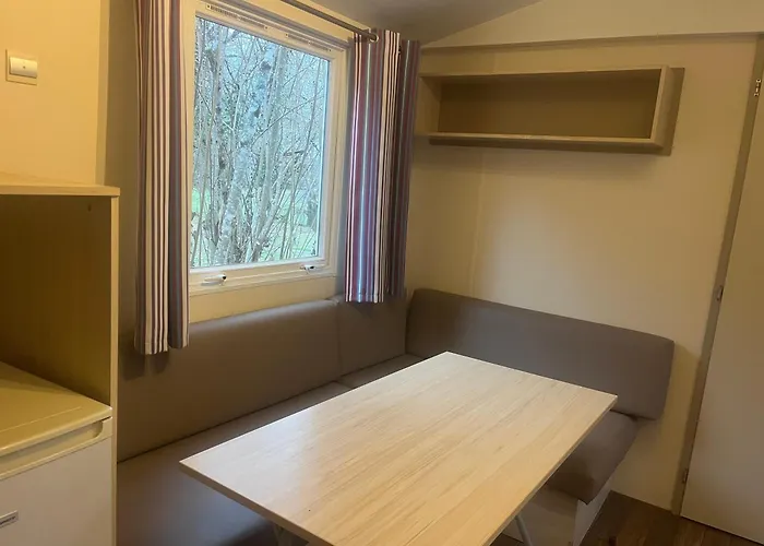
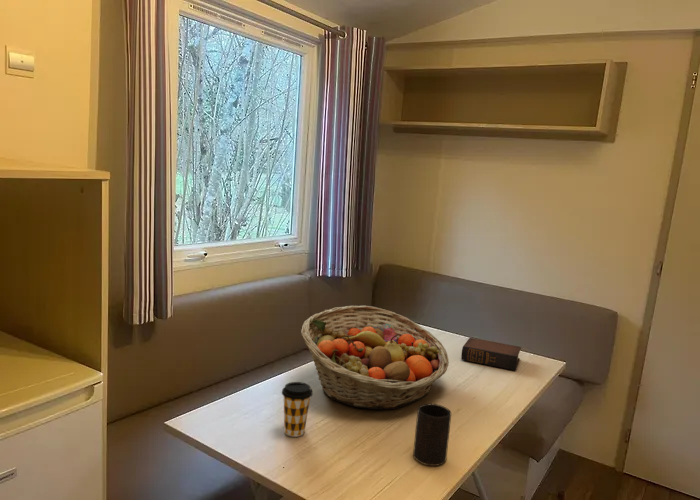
+ coffee cup [281,381,314,438]
+ cup [412,403,452,467]
+ book [460,337,522,371]
+ fruit basket [300,305,450,410]
